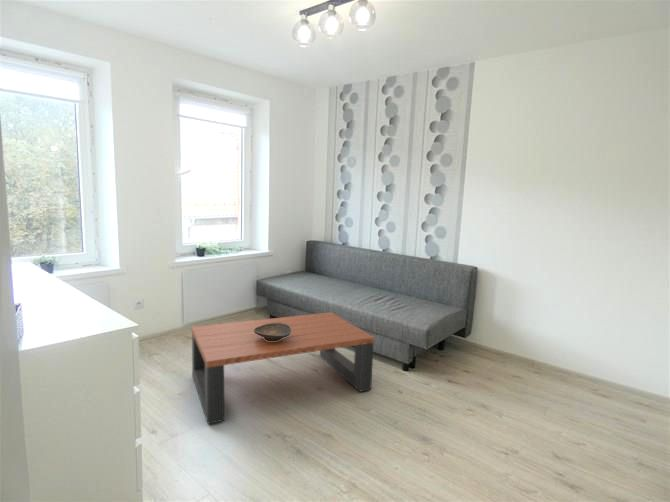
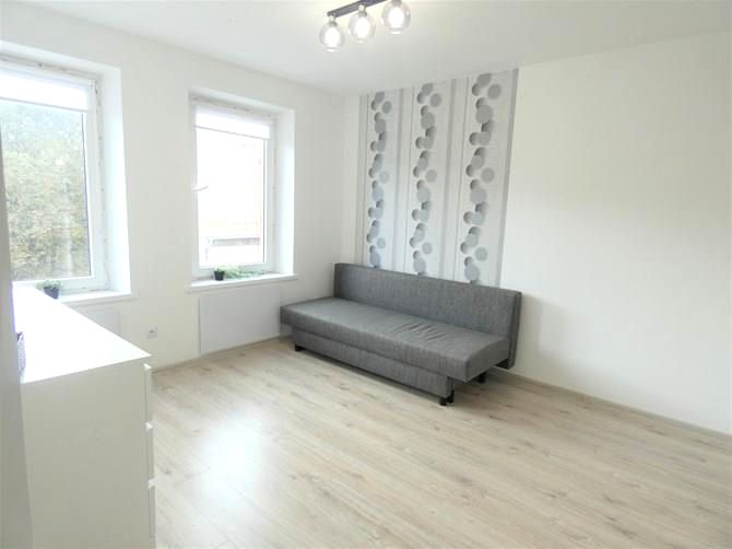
- decorative bowl [254,323,292,341]
- coffee table [191,311,375,425]
